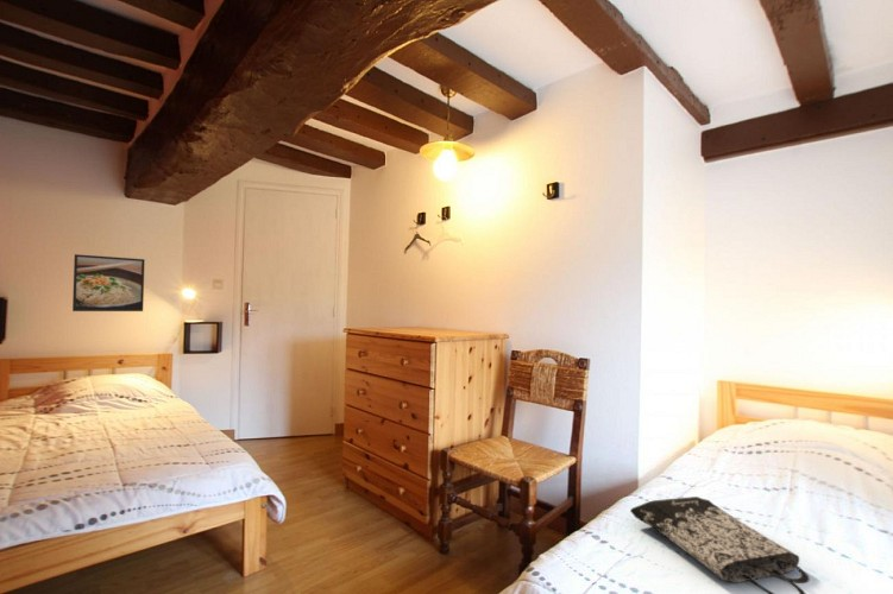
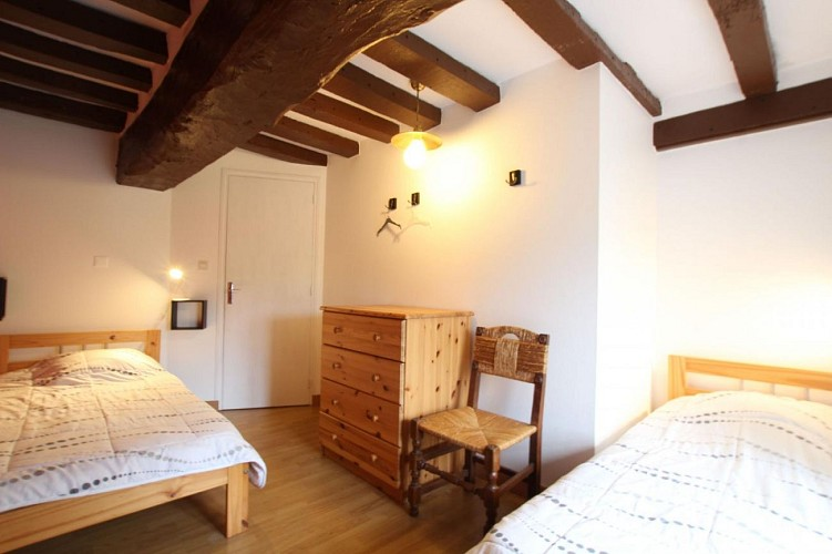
- tote bag [629,495,811,594]
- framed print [71,253,146,312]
